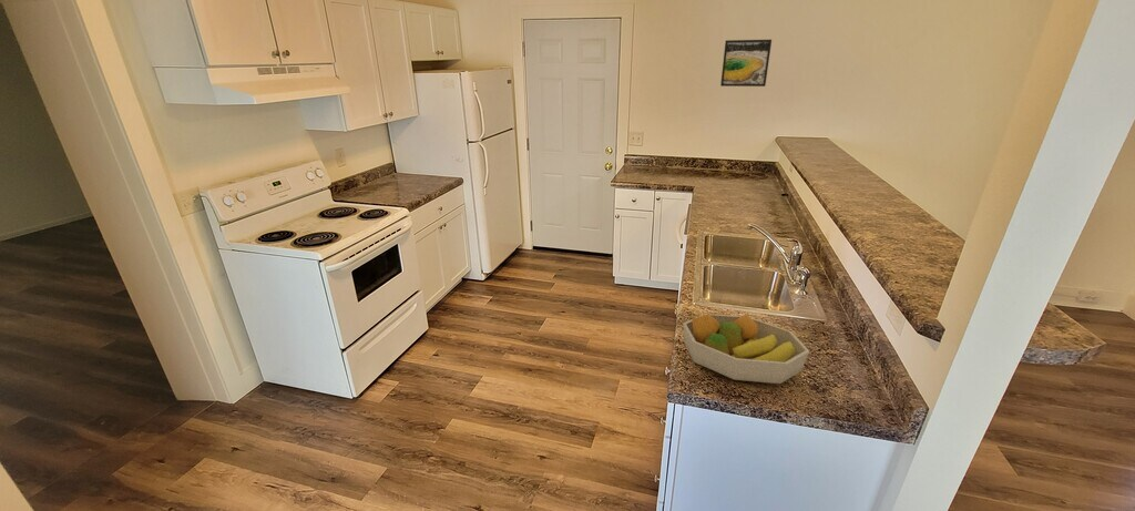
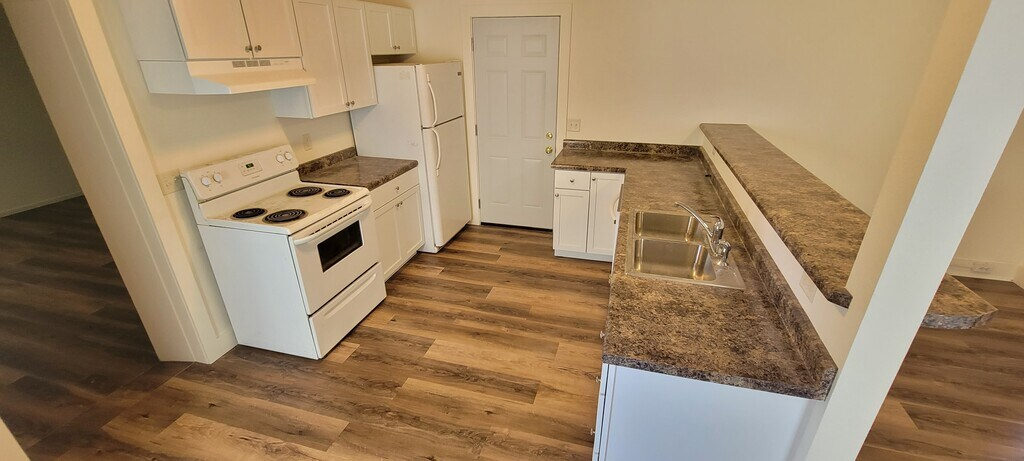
- fruit bowl [682,313,810,385]
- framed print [719,39,773,88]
